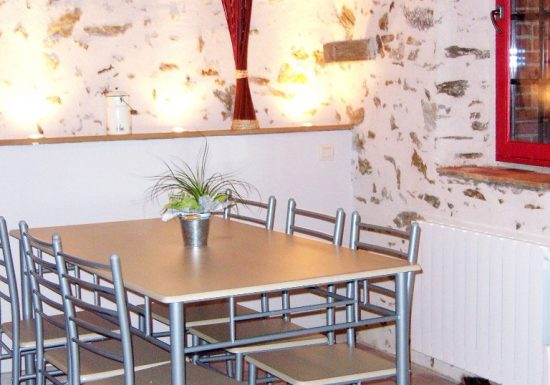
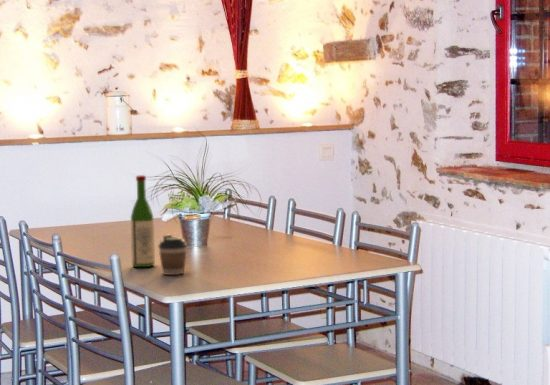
+ coffee cup [157,234,188,276]
+ wine bottle [130,174,156,268]
